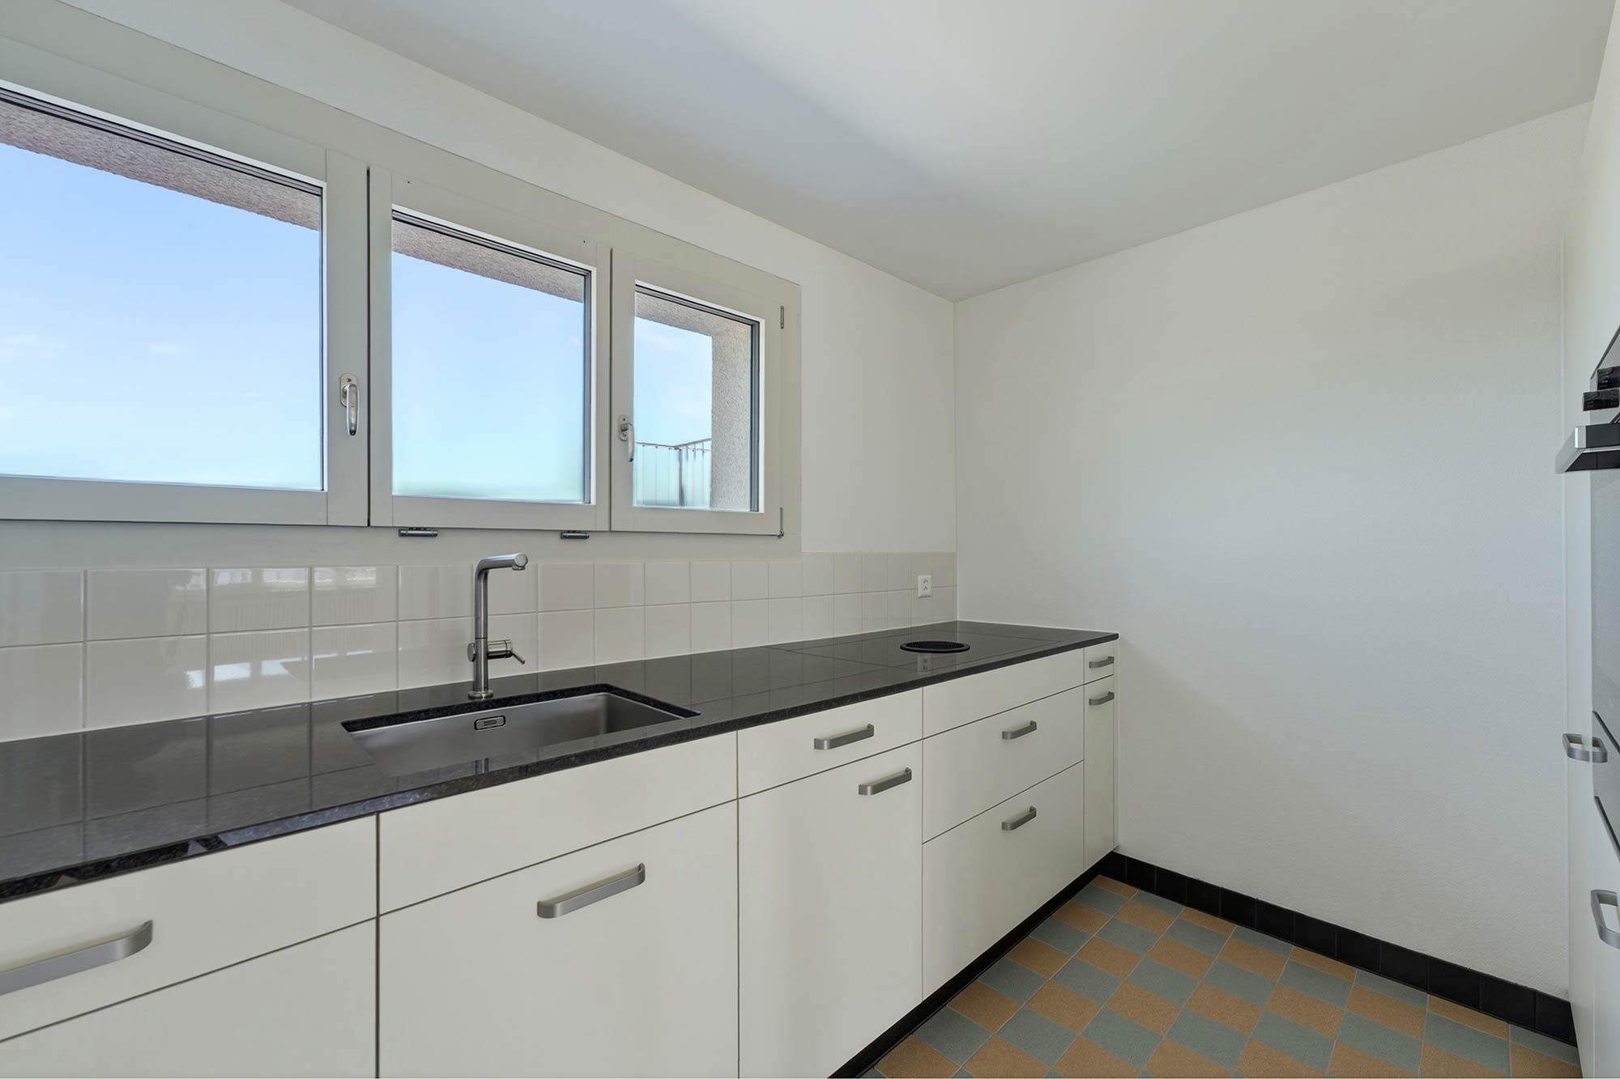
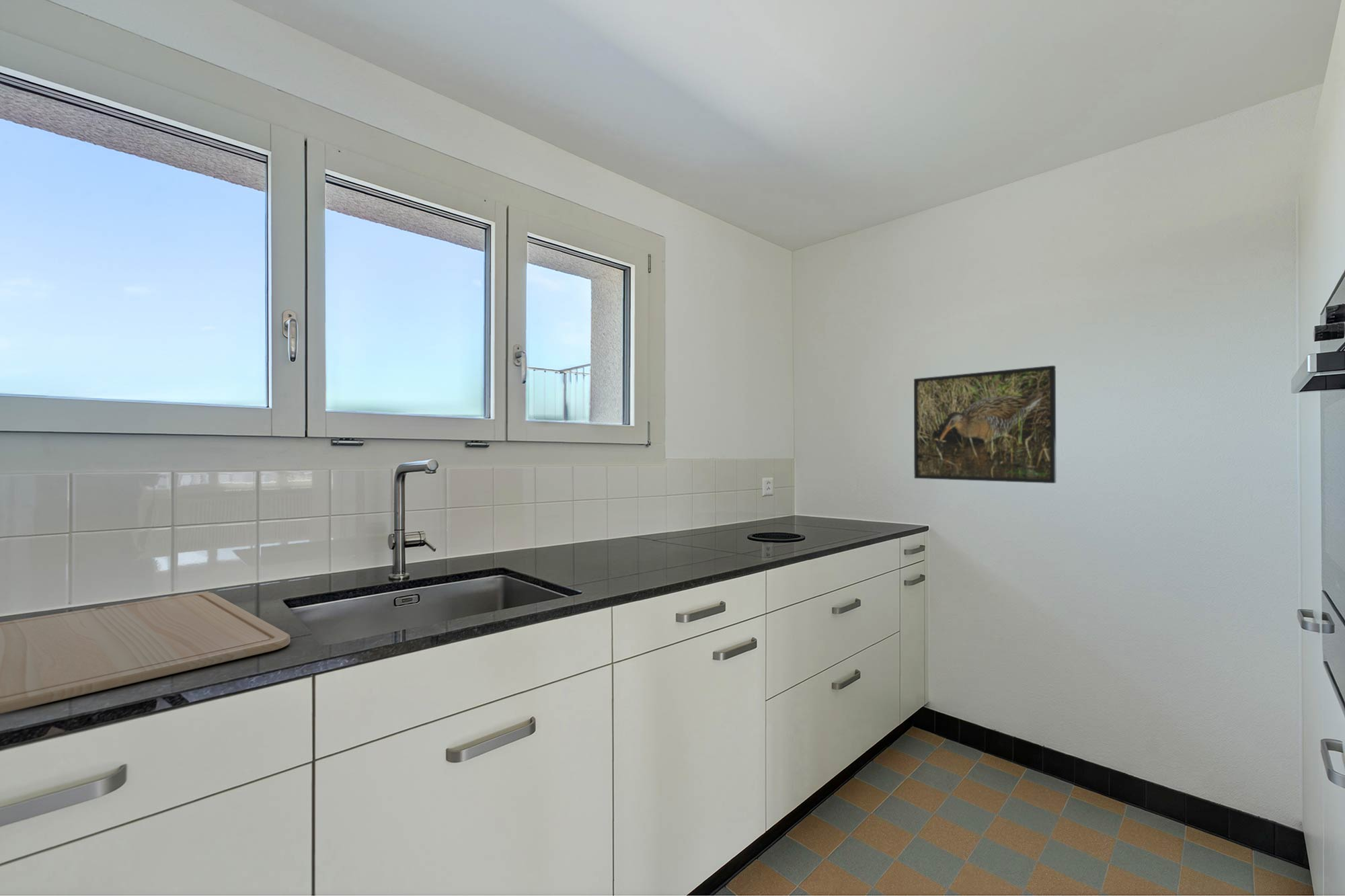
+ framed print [913,365,1057,484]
+ chopping board [0,592,291,715]
